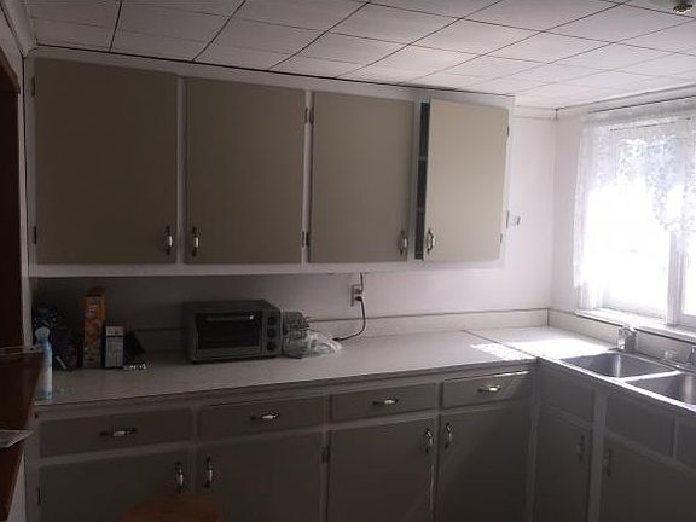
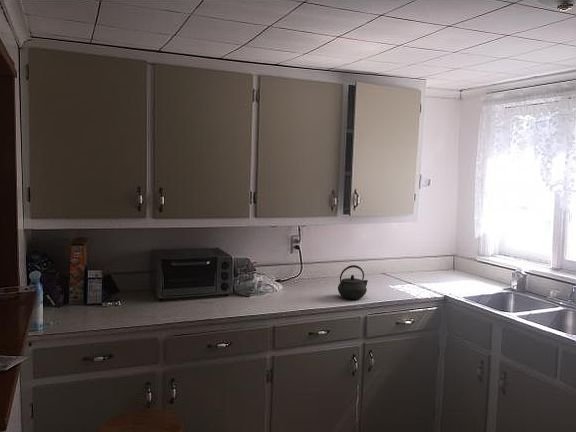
+ kettle [337,264,369,300]
